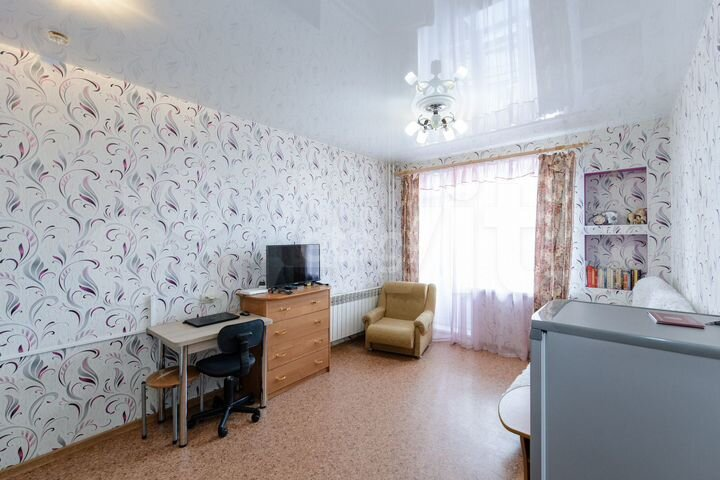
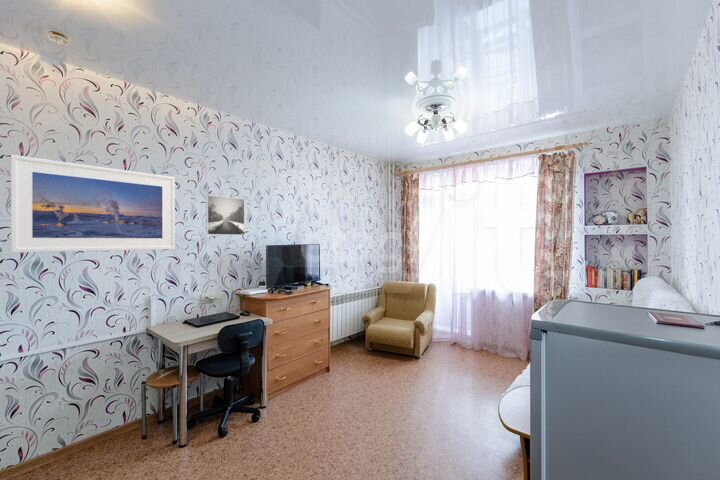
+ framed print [205,194,246,236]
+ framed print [10,154,176,253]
